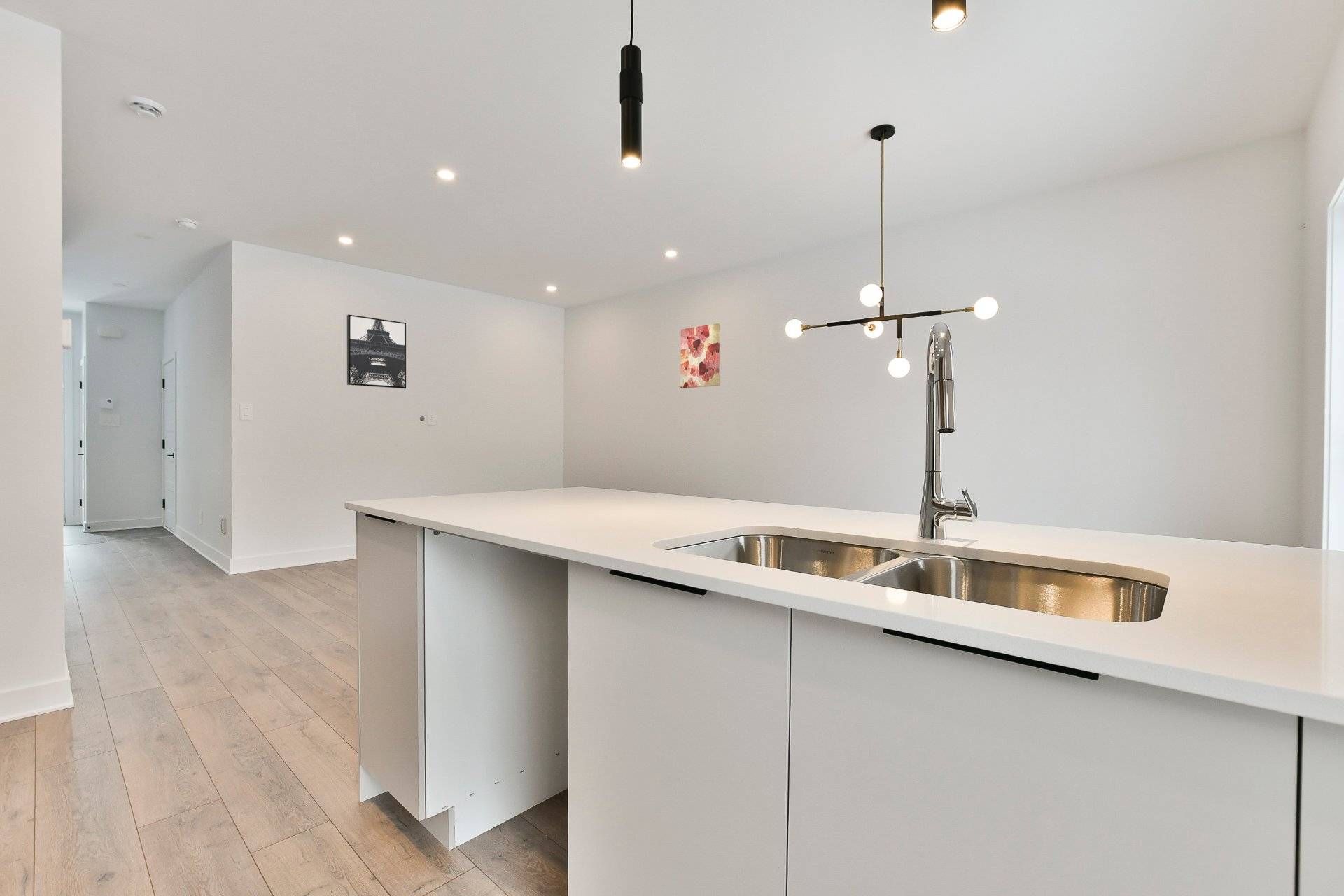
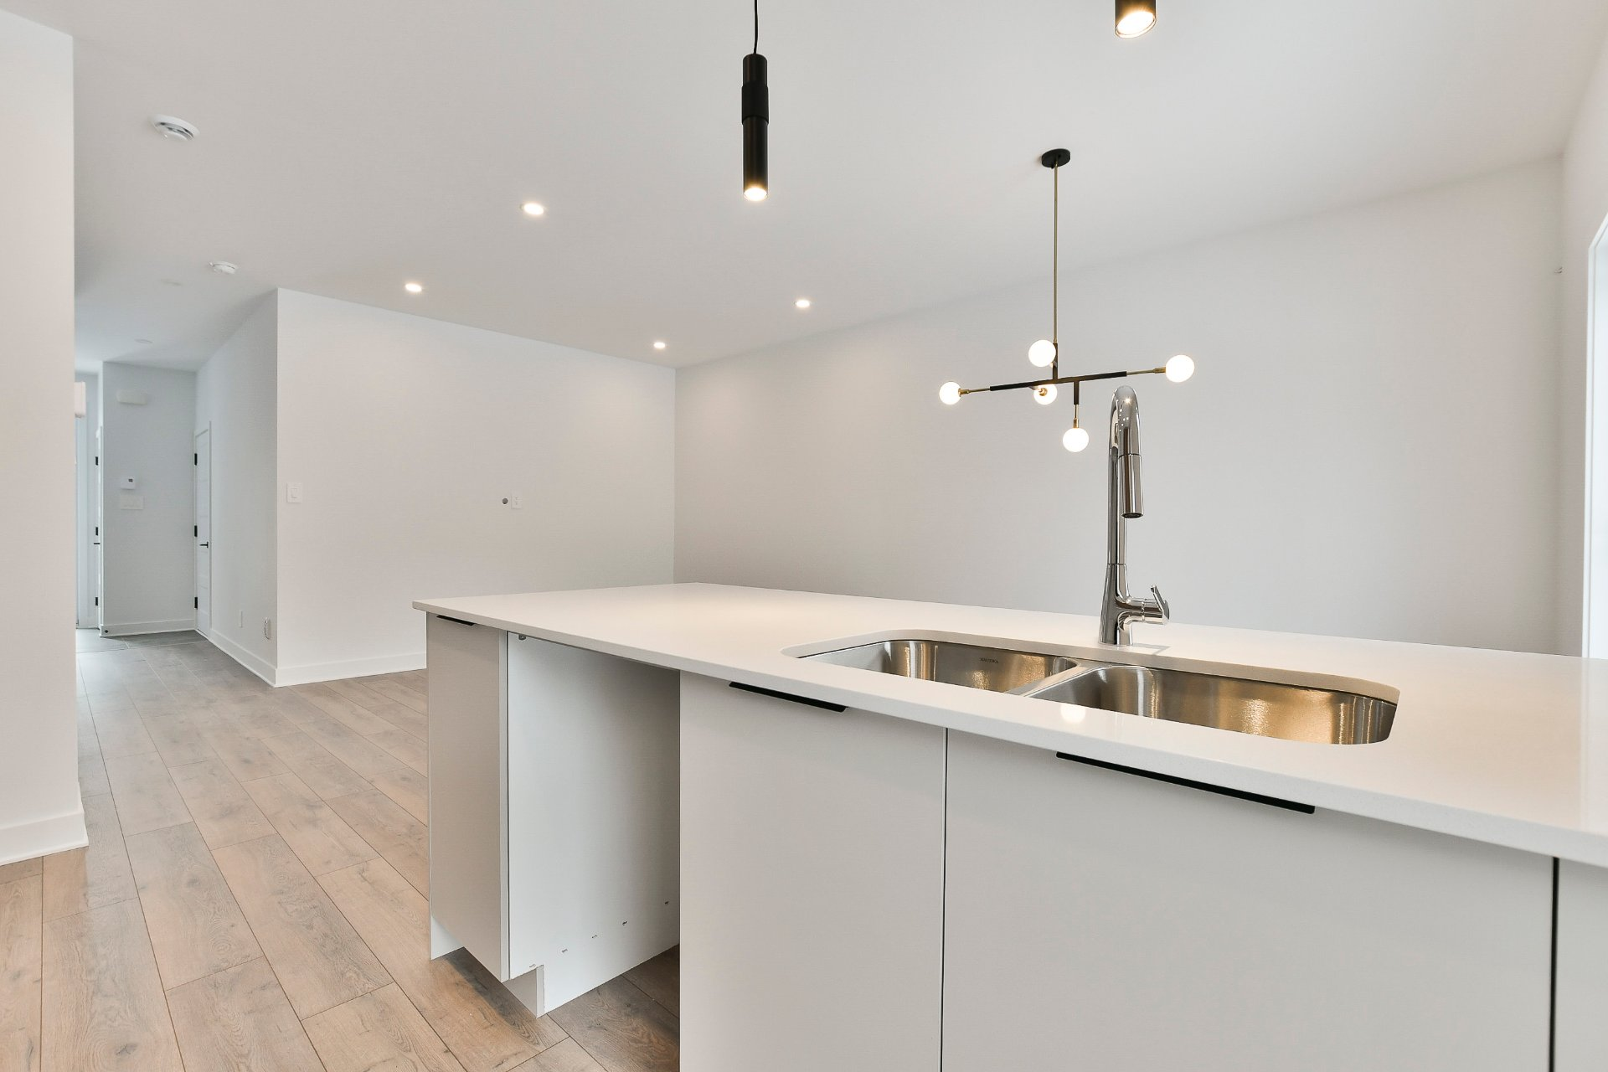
- wall art [680,323,720,389]
- wall art [346,314,407,389]
